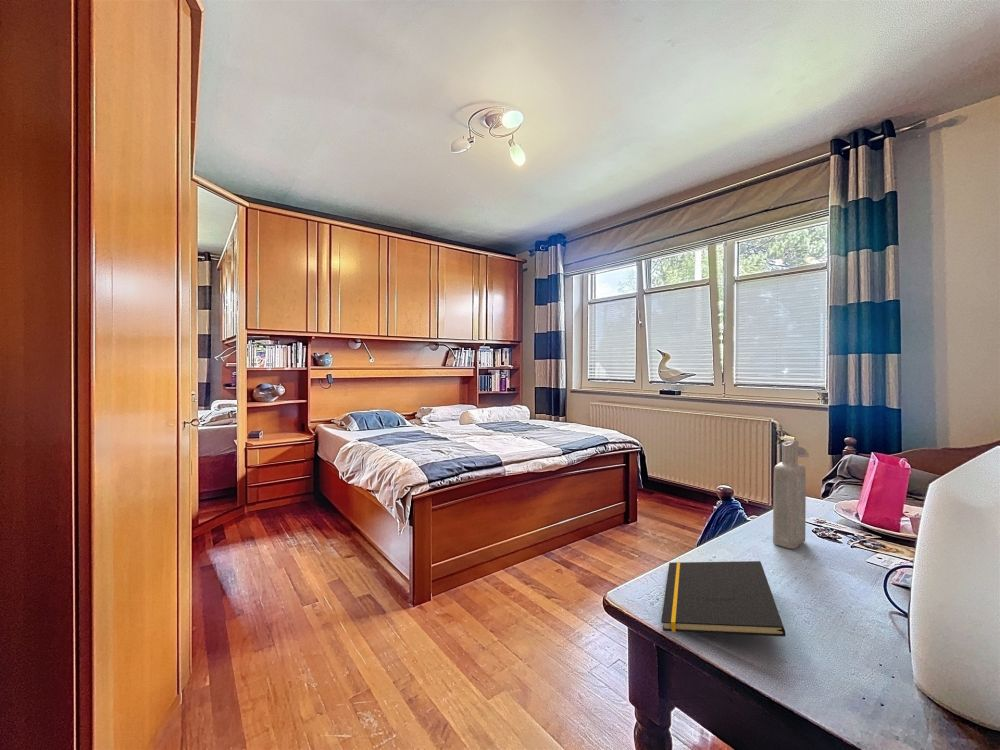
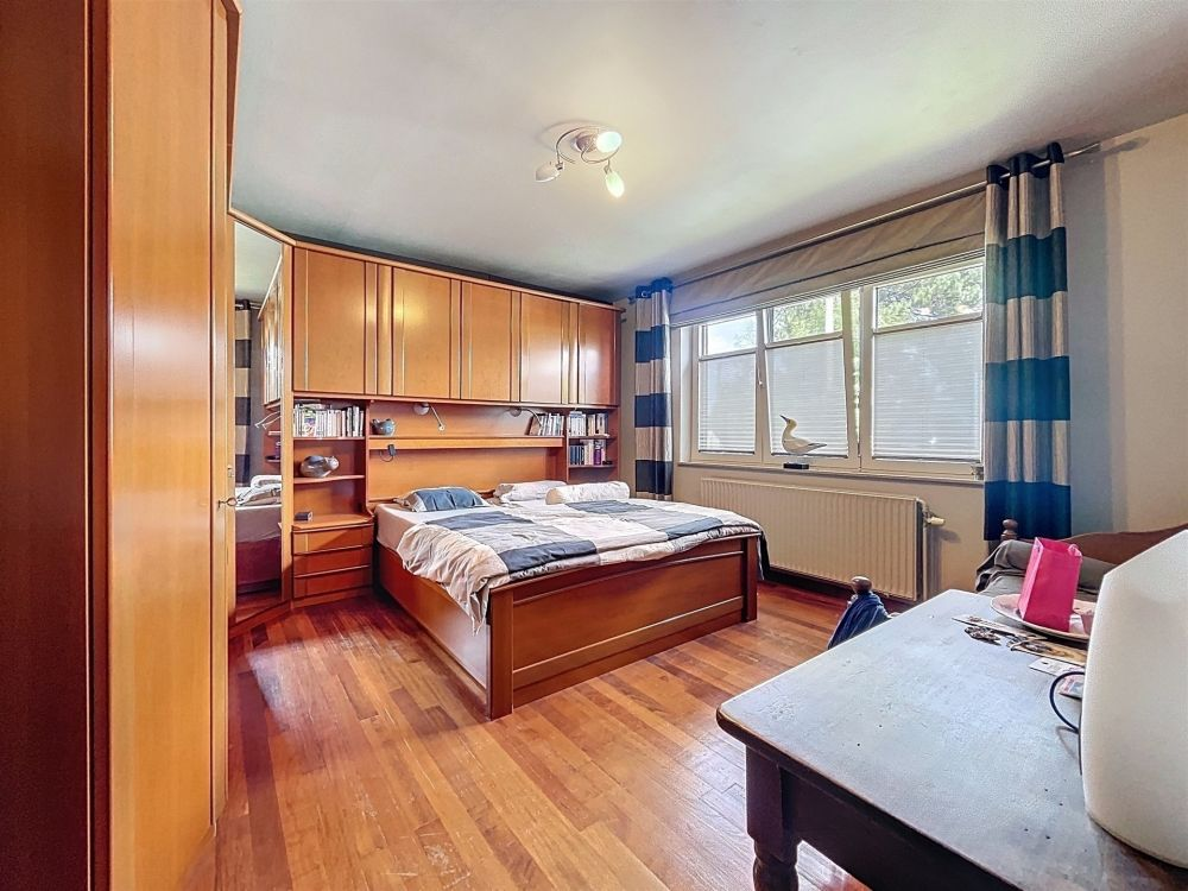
- bottle [772,439,807,550]
- notepad [660,560,787,638]
